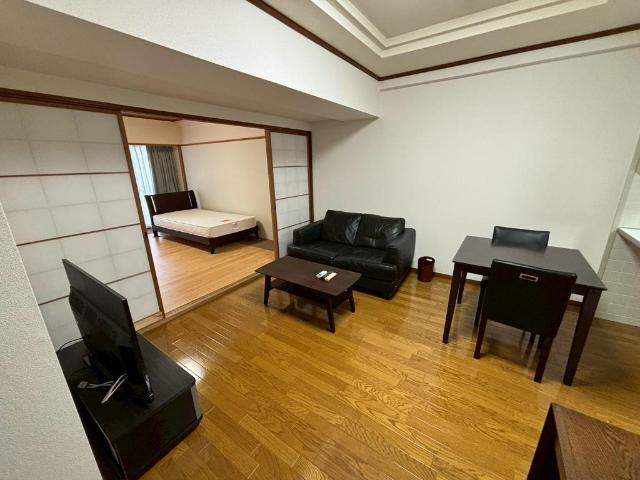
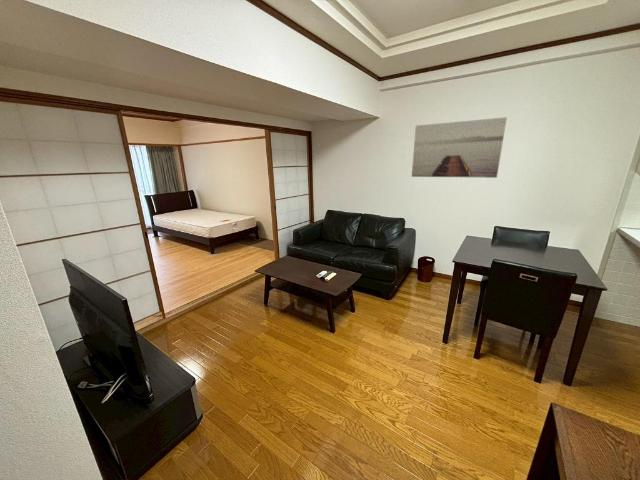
+ wall art [411,116,508,179]
